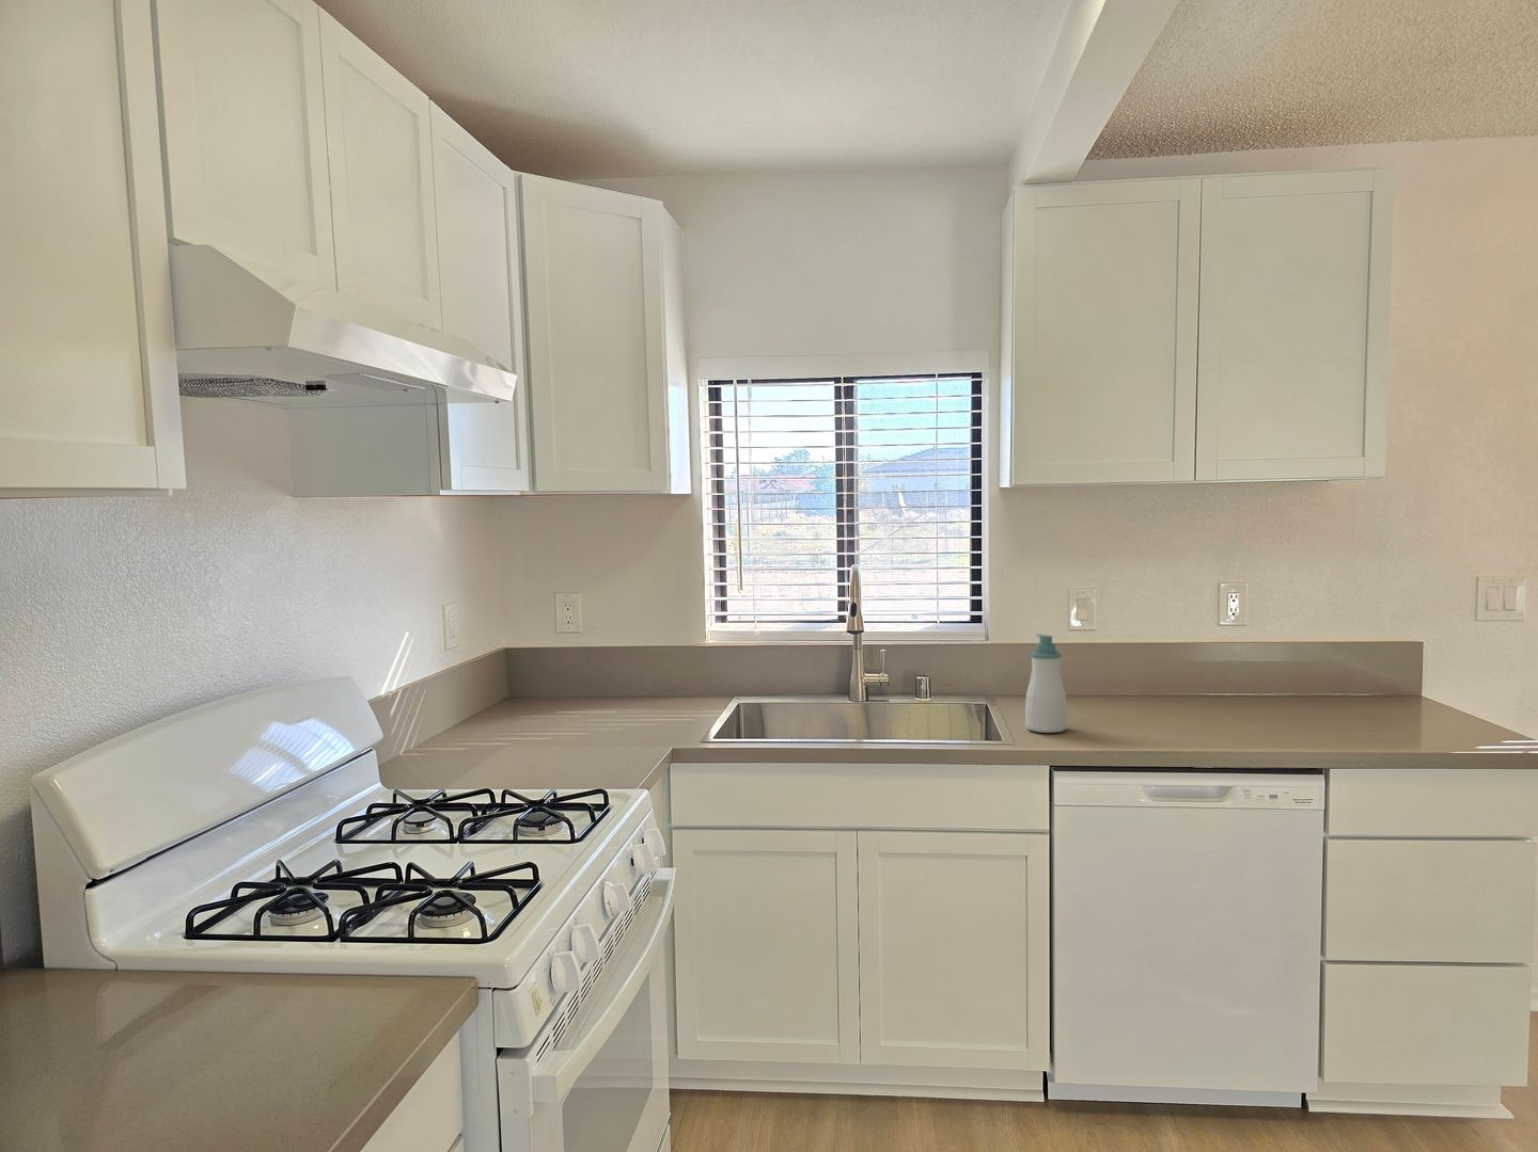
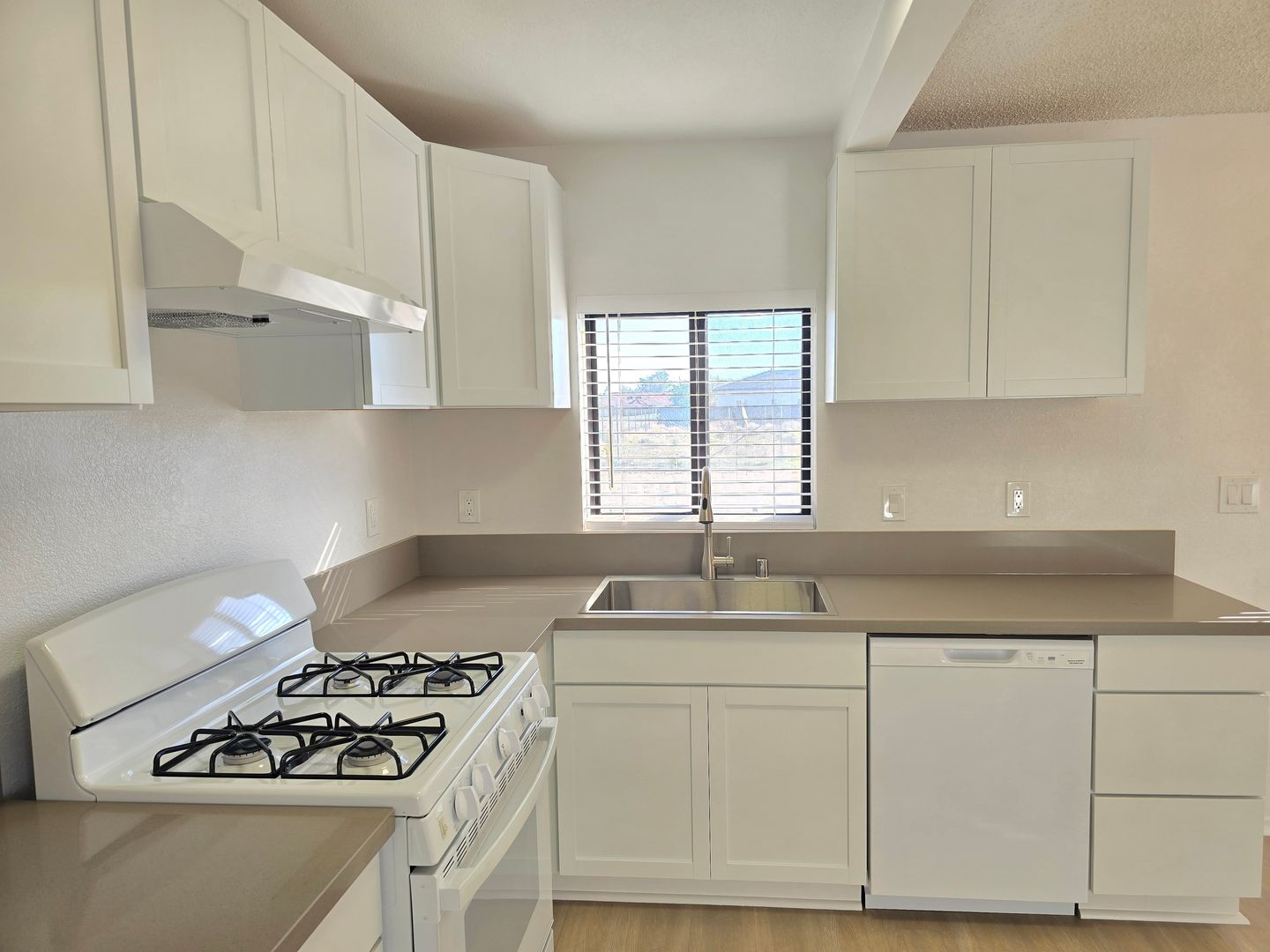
- soap bottle [1025,633,1068,733]
